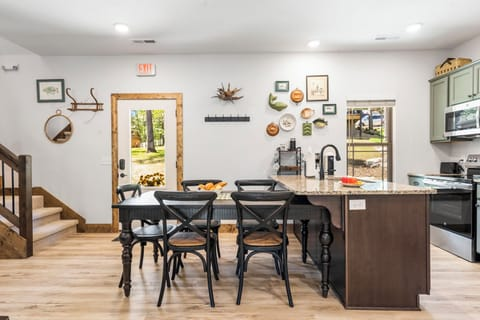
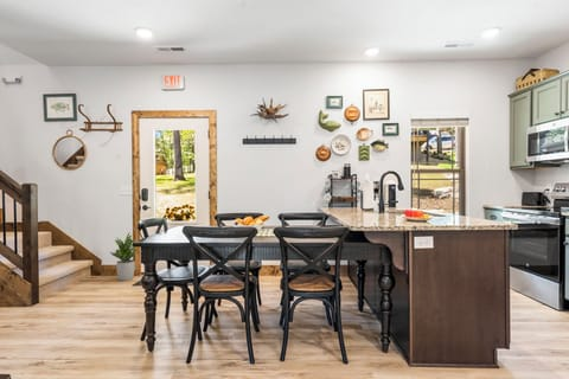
+ potted plant [109,232,141,282]
